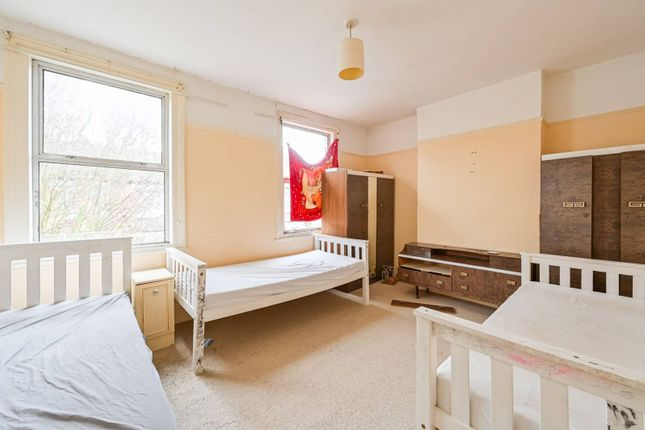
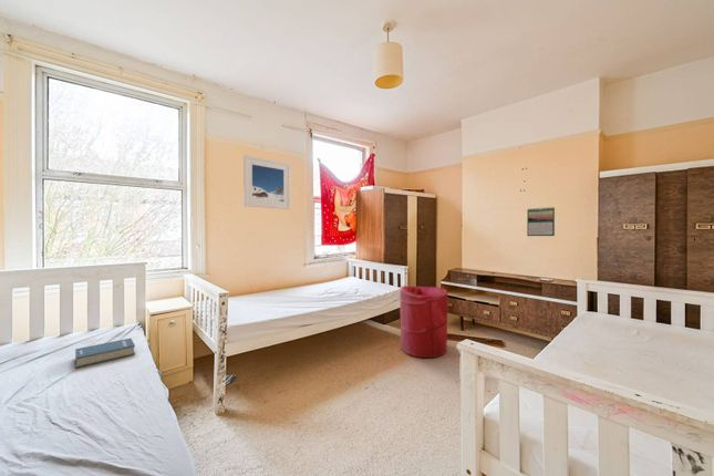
+ laundry hamper [399,284,449,359]
+ book [74,338,136,370]
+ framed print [242,154,291,210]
+ calendar [526,206,556,237]
